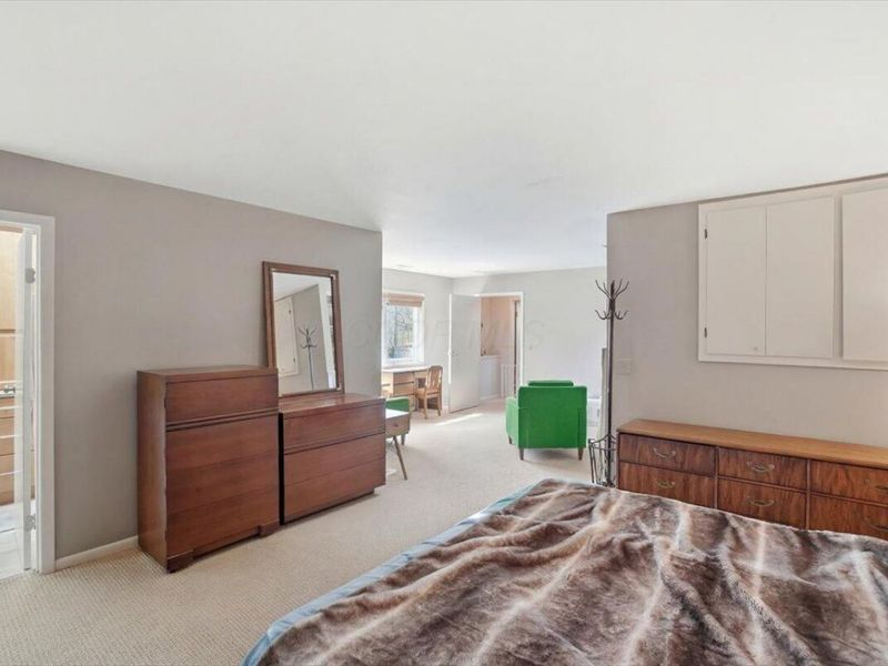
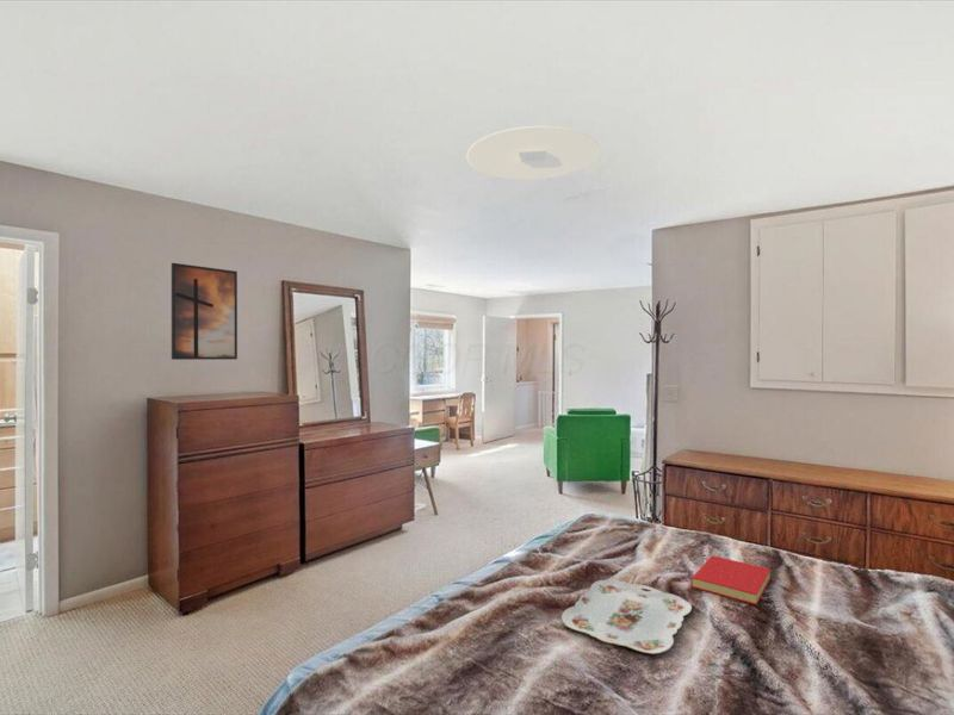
+ serving tray [560,579,693,655]
+ book [690,555,772,605]
+ ceiling light [466,125,601,181]
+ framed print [171,262,238,361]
